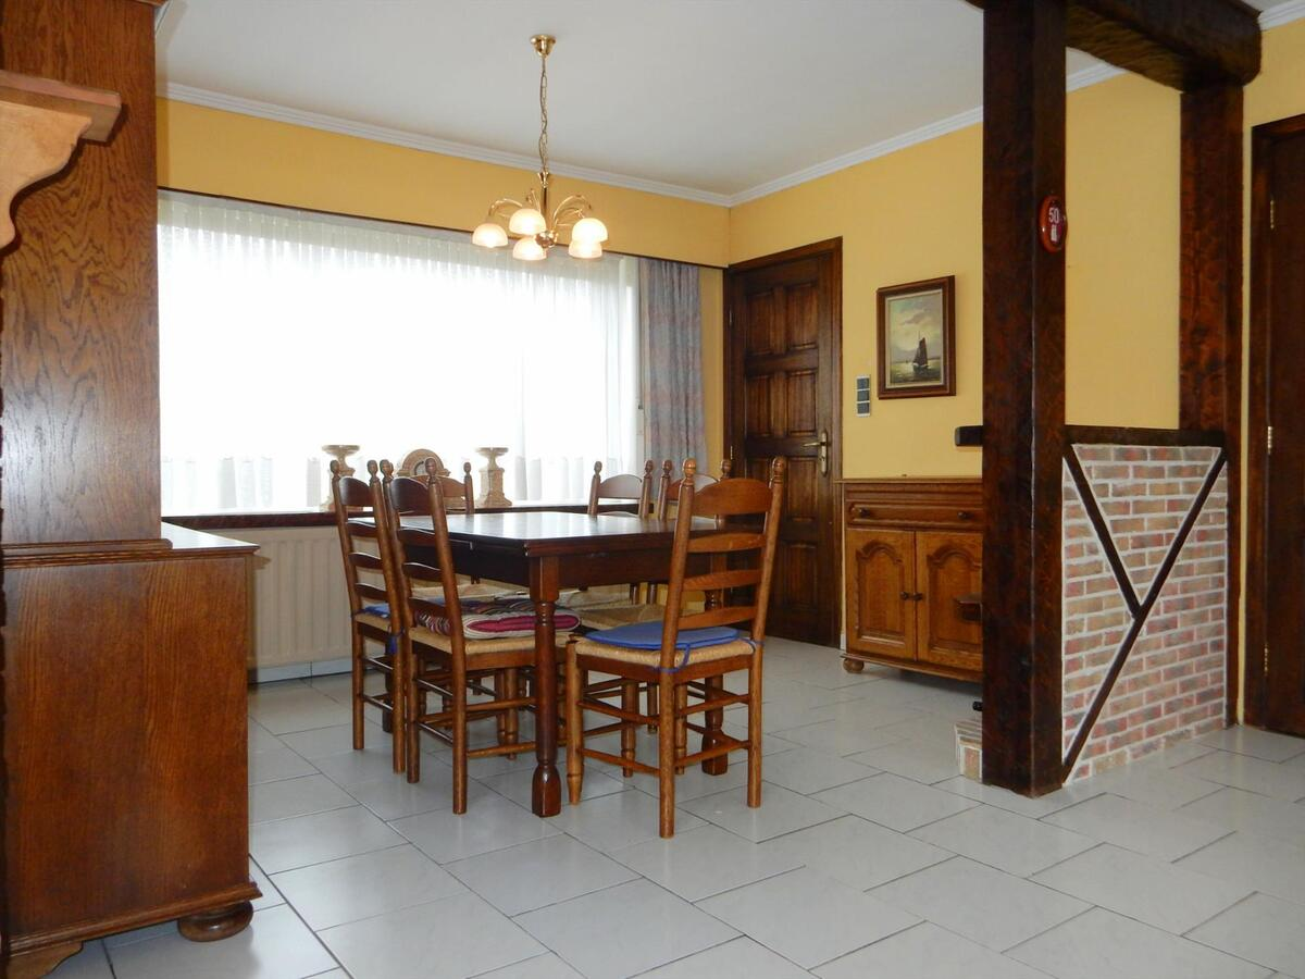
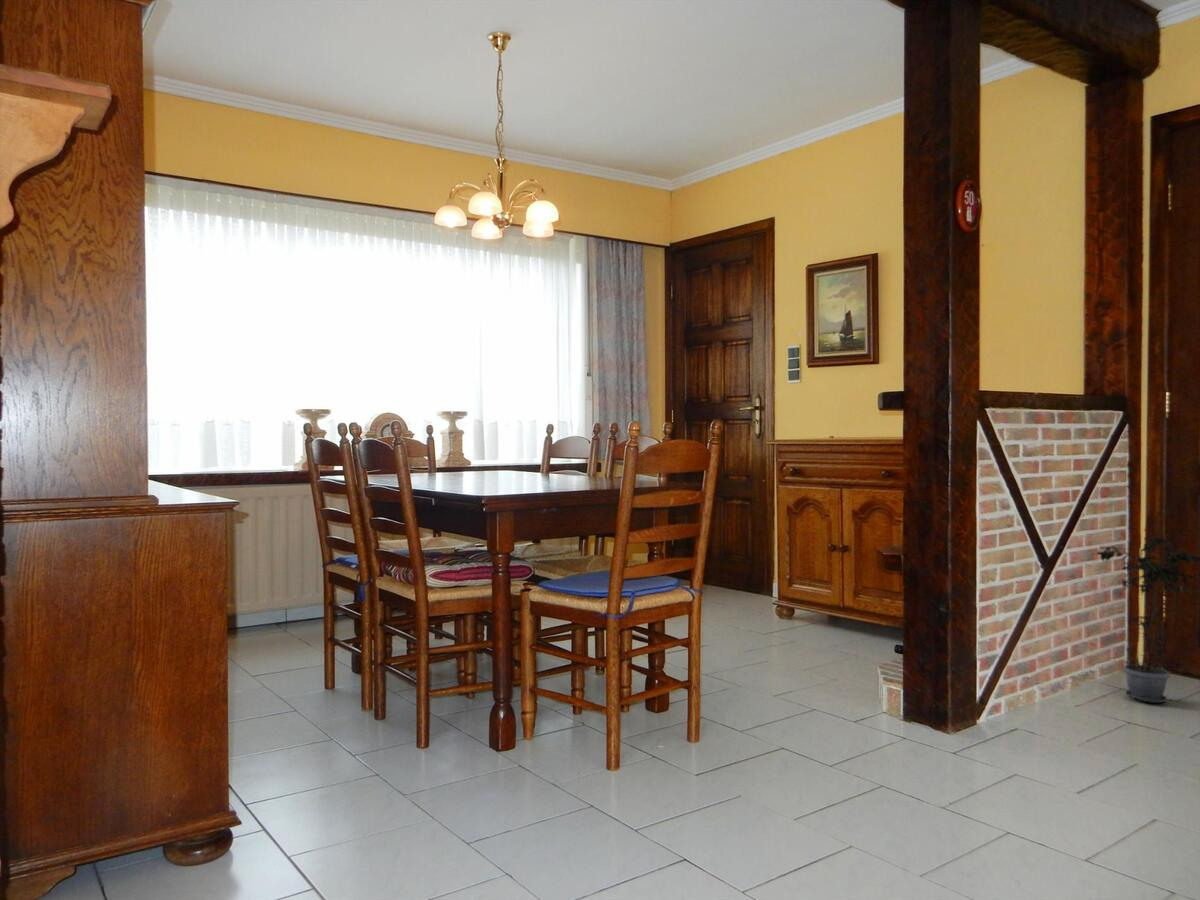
+ potted plant [1089,528,1200,704]
